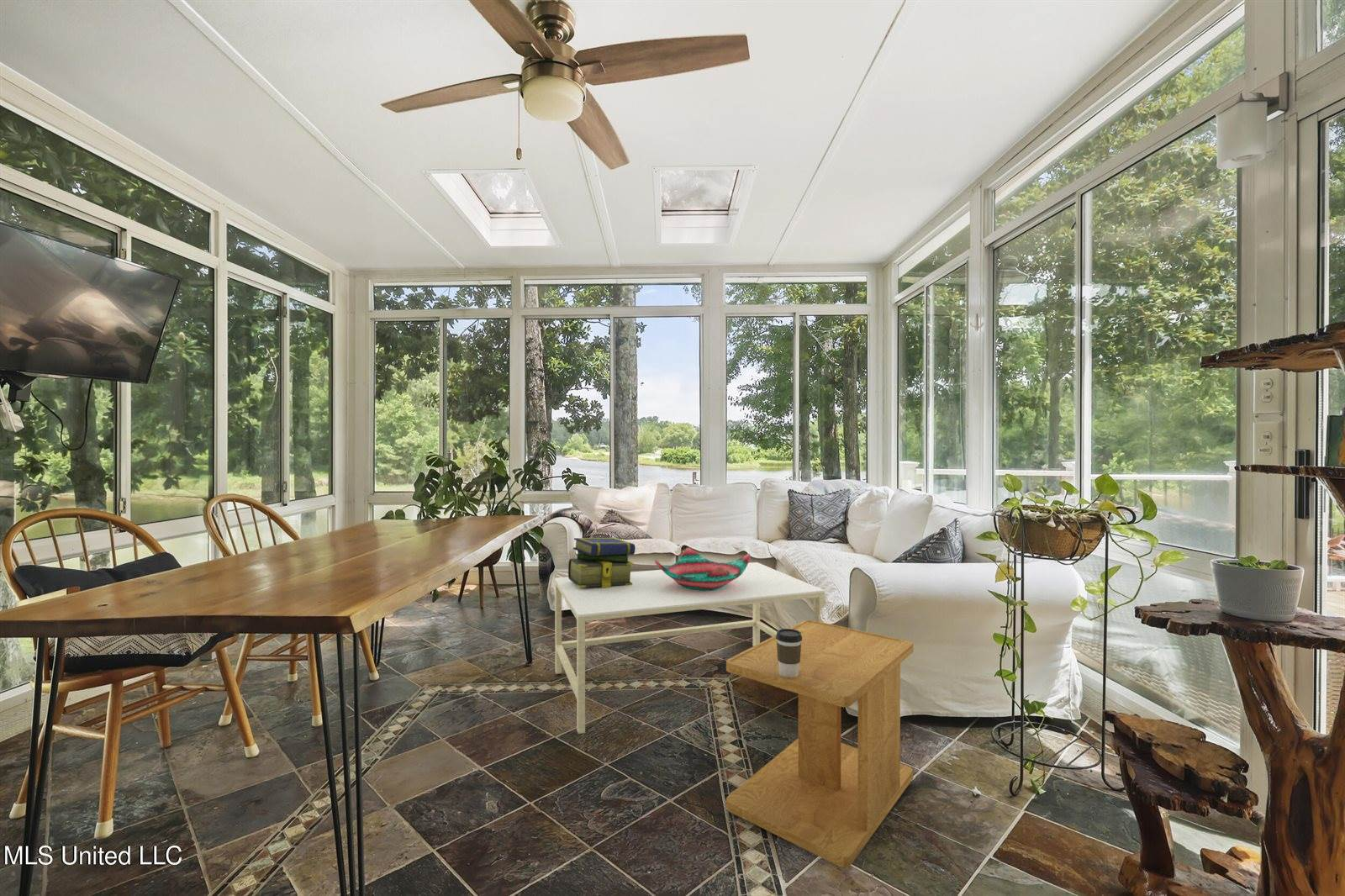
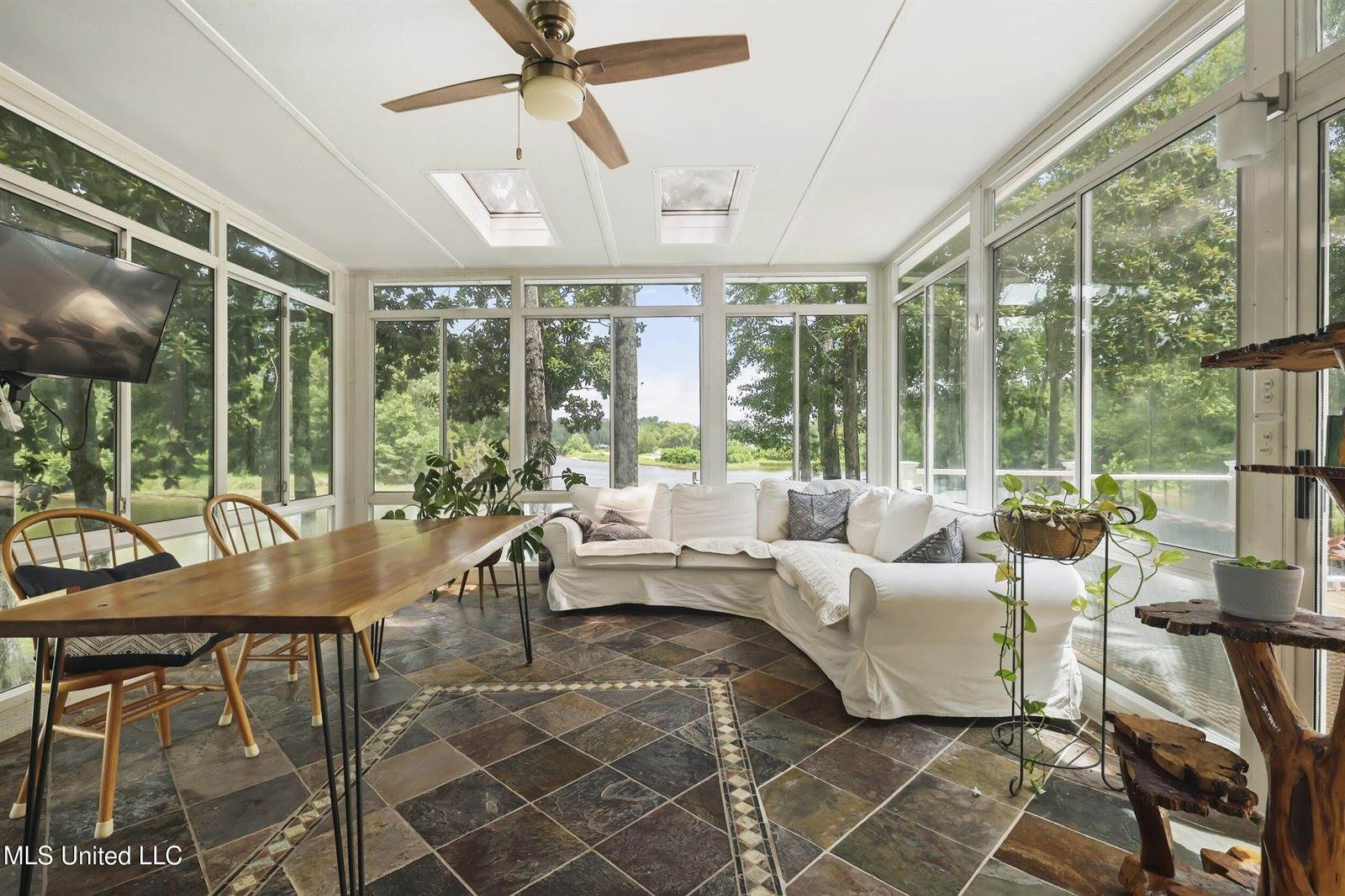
- side table [725,619,914,868]
- coffee table [554,561,825,735]
- stack of books [567,537,636,588]
- coffee cup [776,628,802,677]
- decorative bowl [654,547,751,591]
